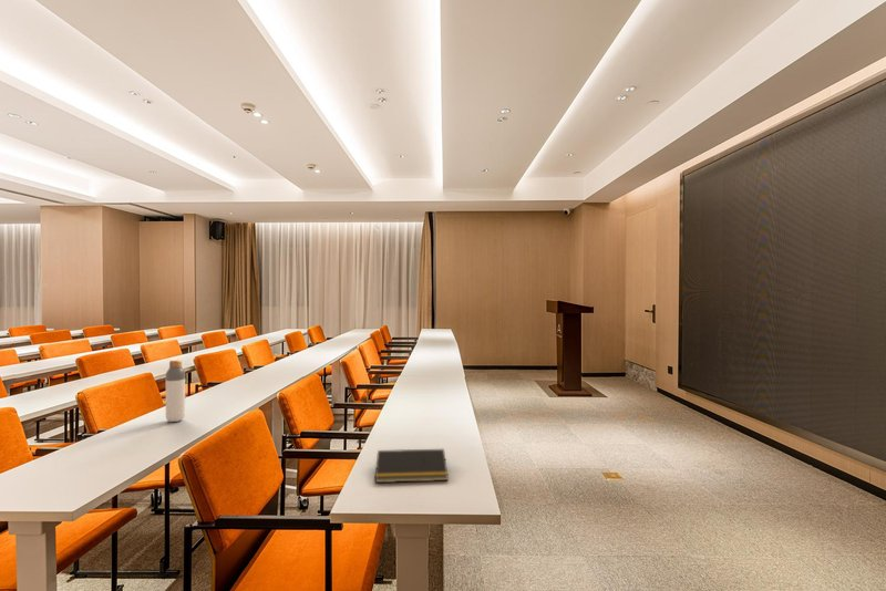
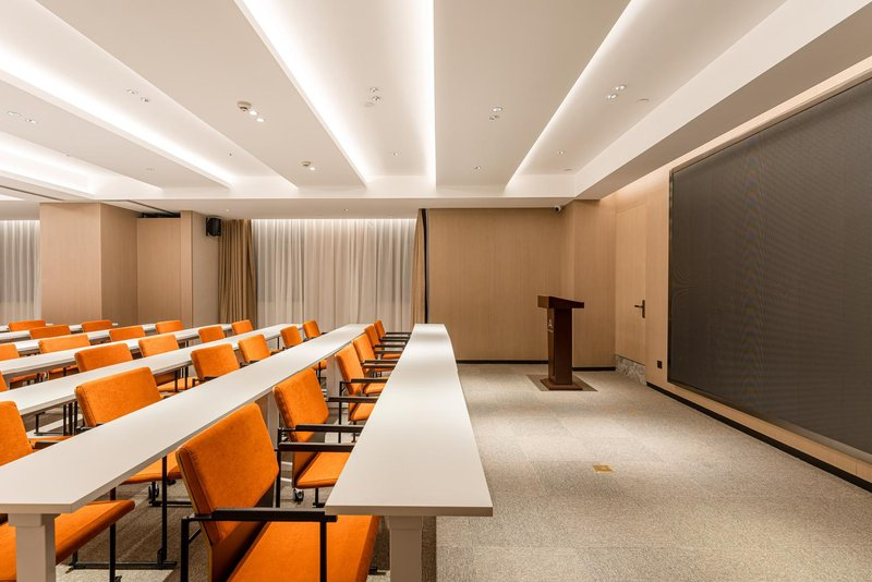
- bottle [165,359,186,423]
- notepad [373,448,450,484]
